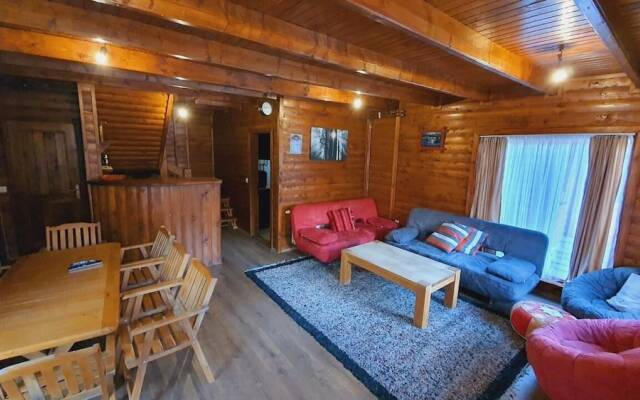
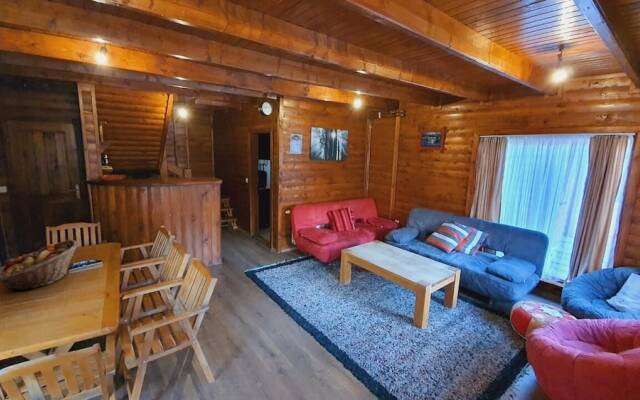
+ fruit basket [0,239,79,291]
